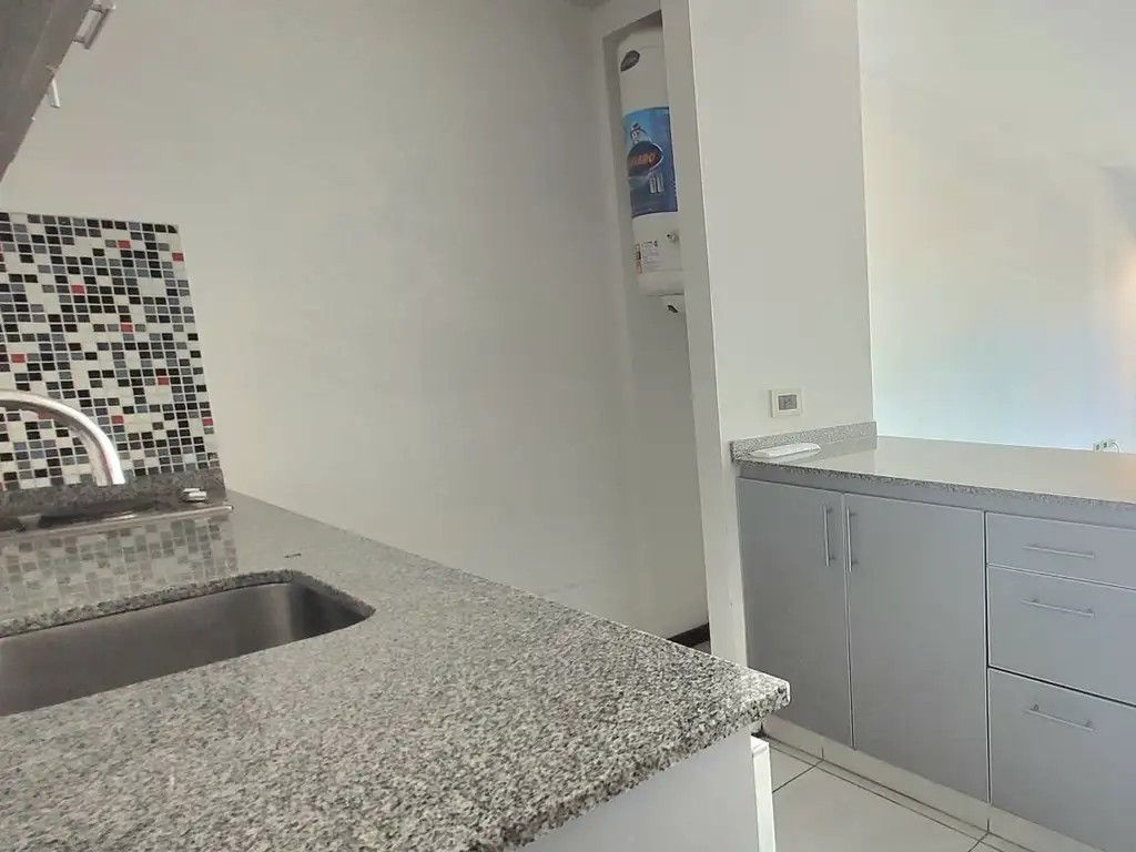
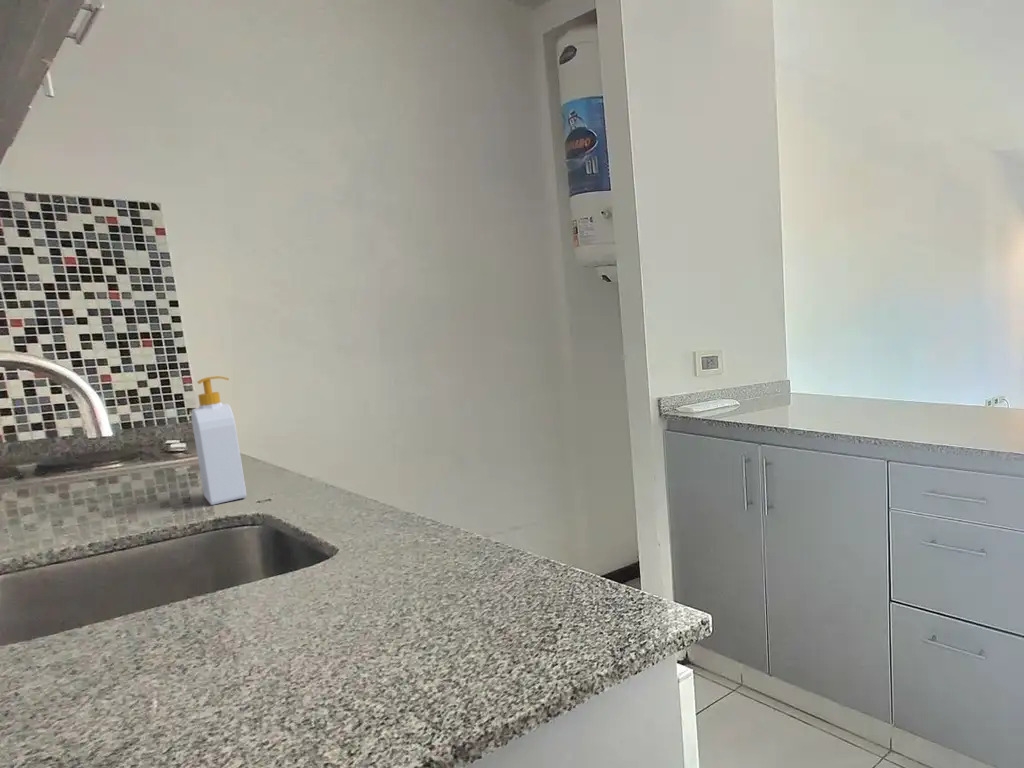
+ soap bottle [190,375,247,506]
